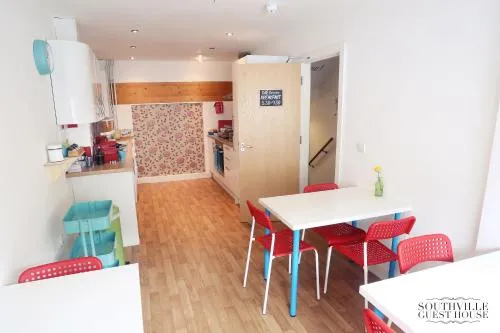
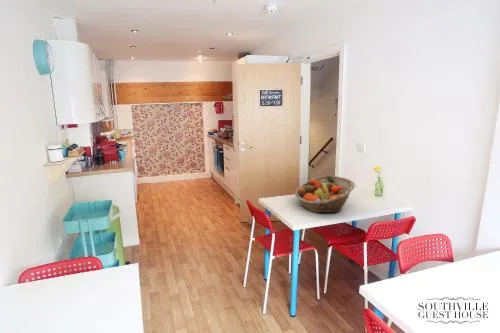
+ fruit basket [294,175,356,214]
